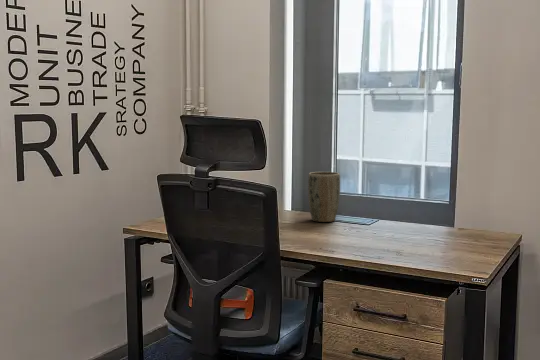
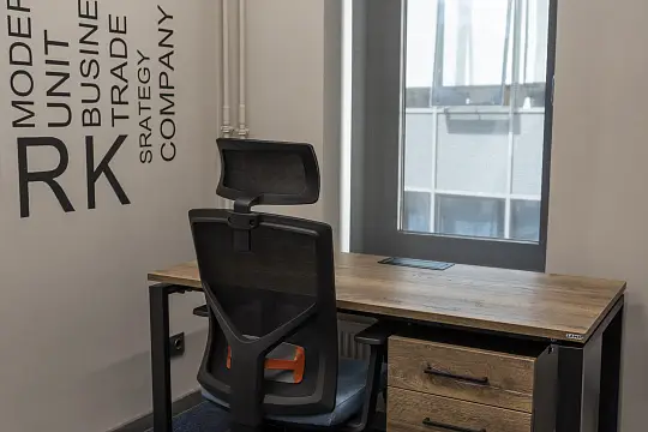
- plant pot [307,171,341,223]
